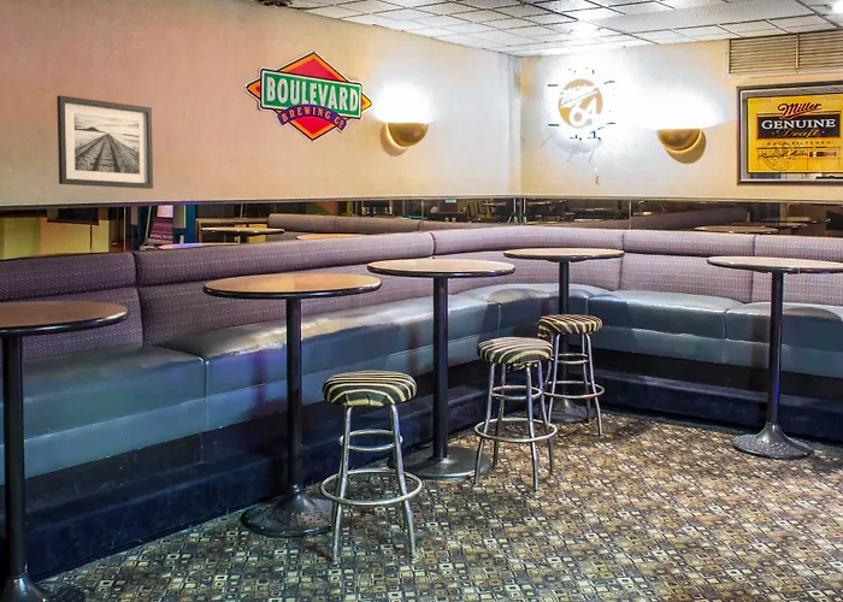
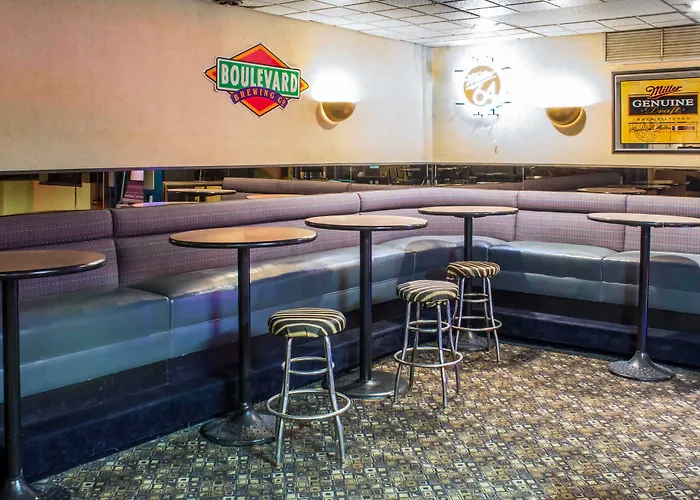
- wall art [55,94,154,190]
